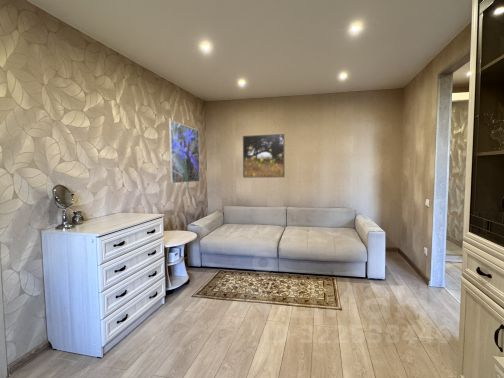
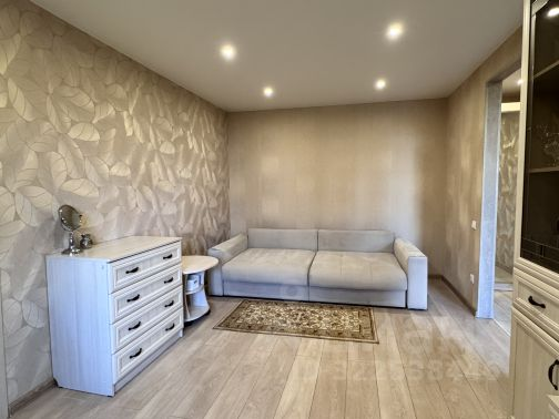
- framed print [168,119,201,184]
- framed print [242,133,285,179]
